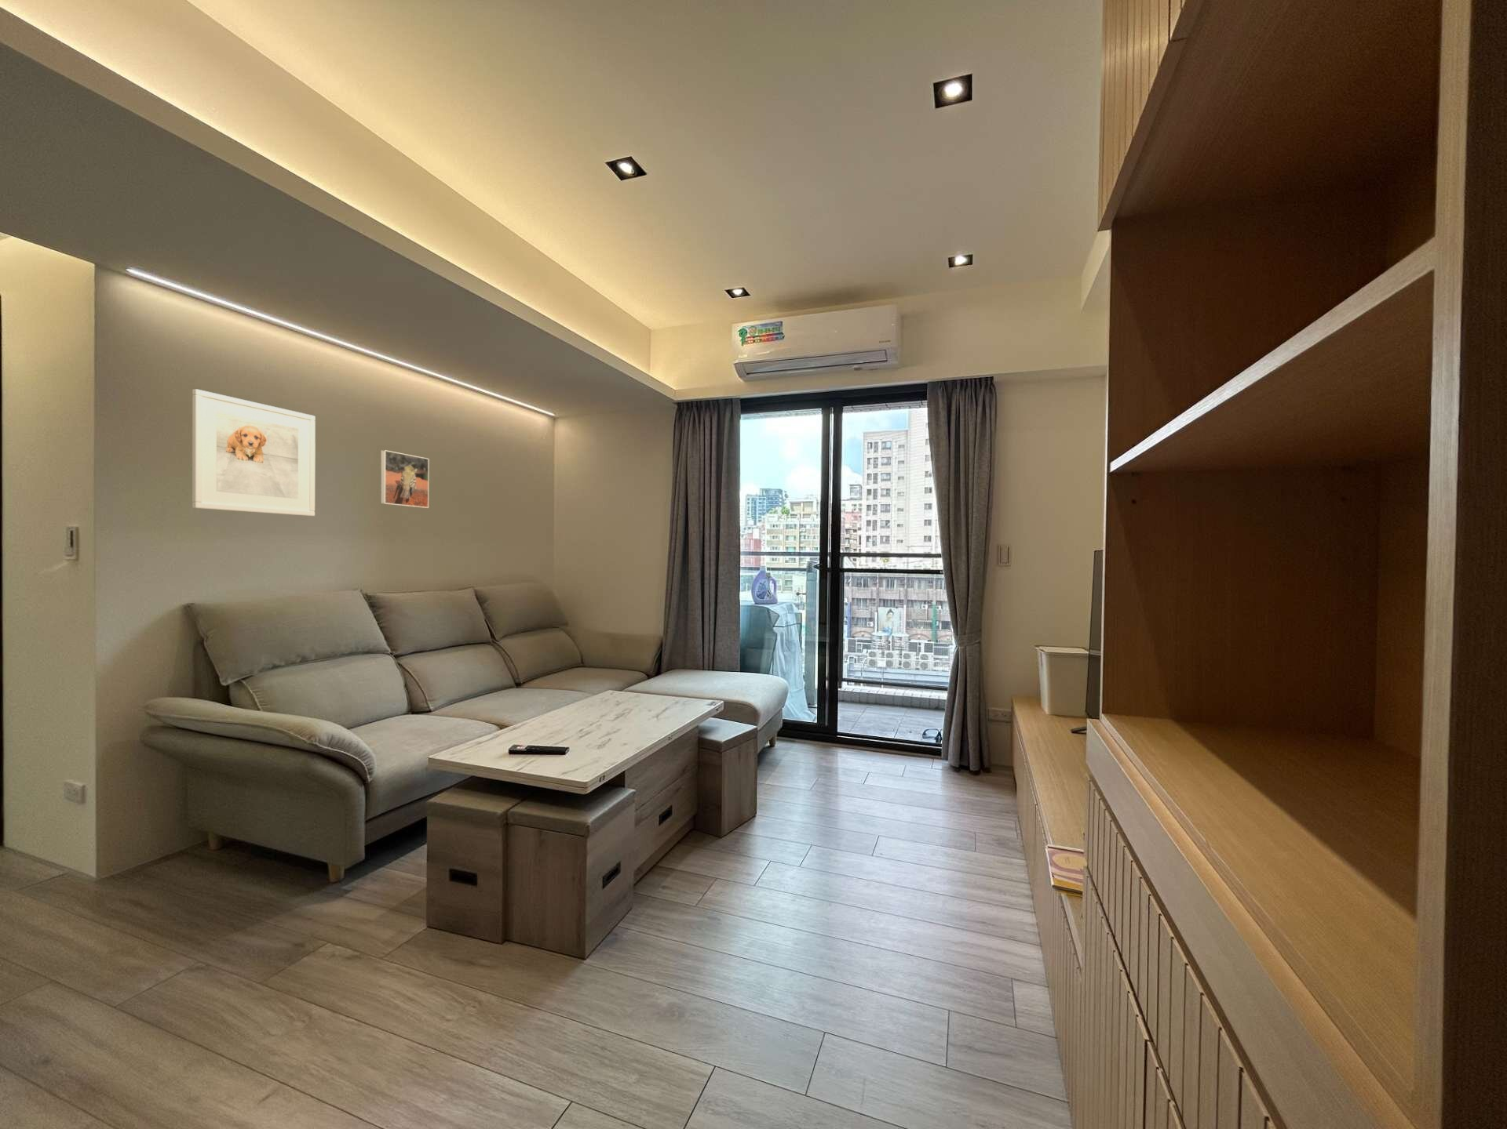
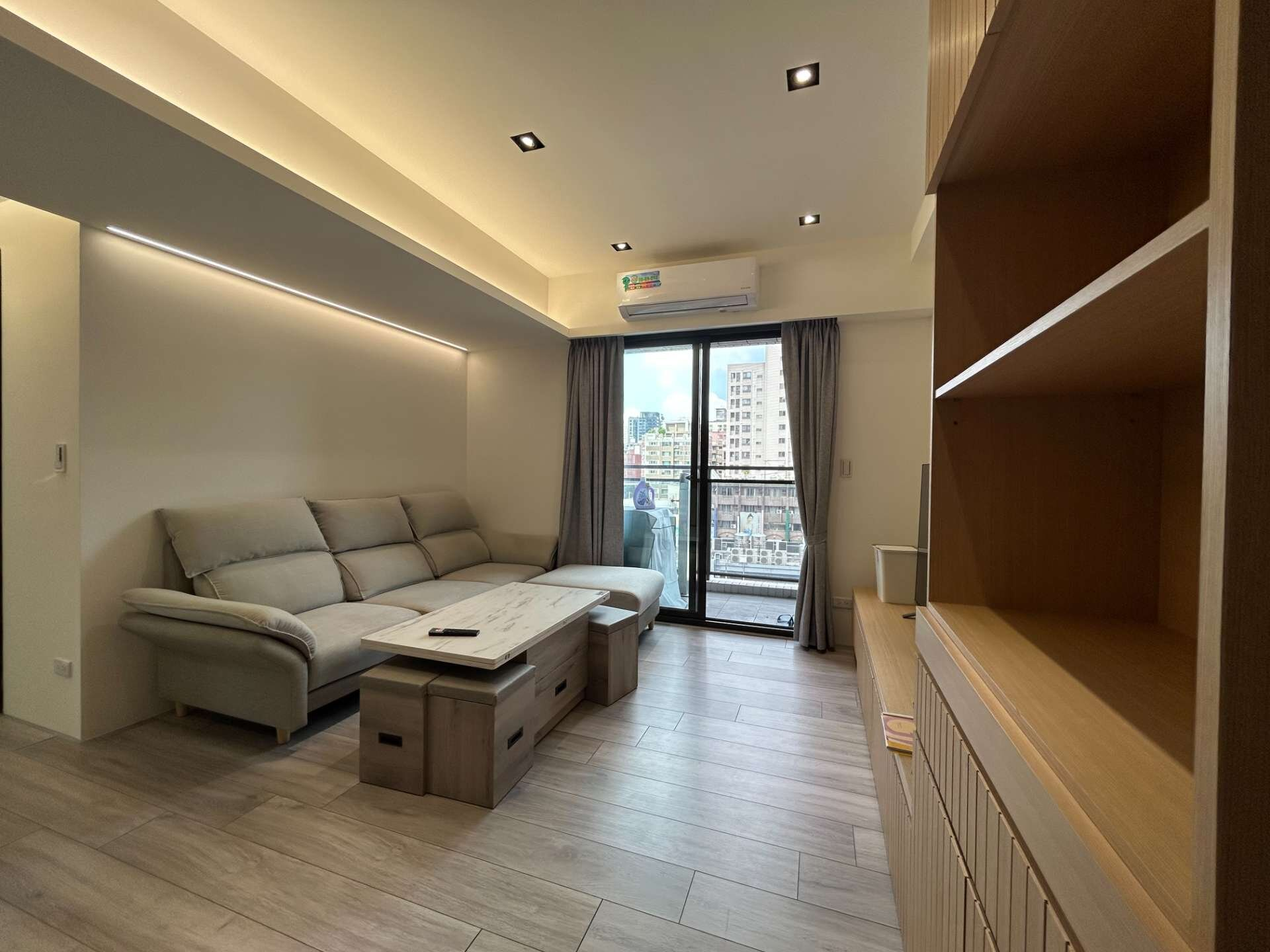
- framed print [191,388,317,517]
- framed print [380,449,430,509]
